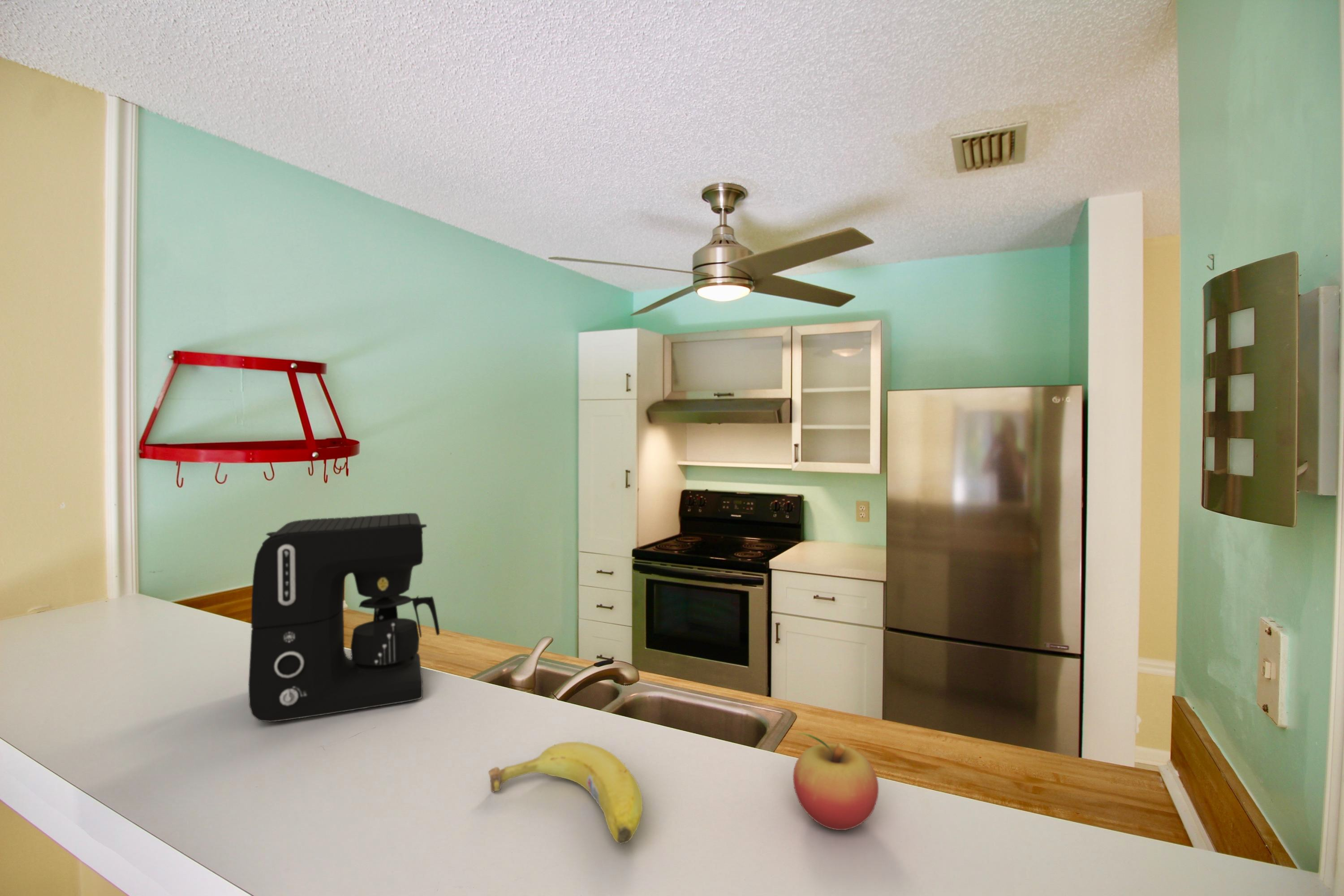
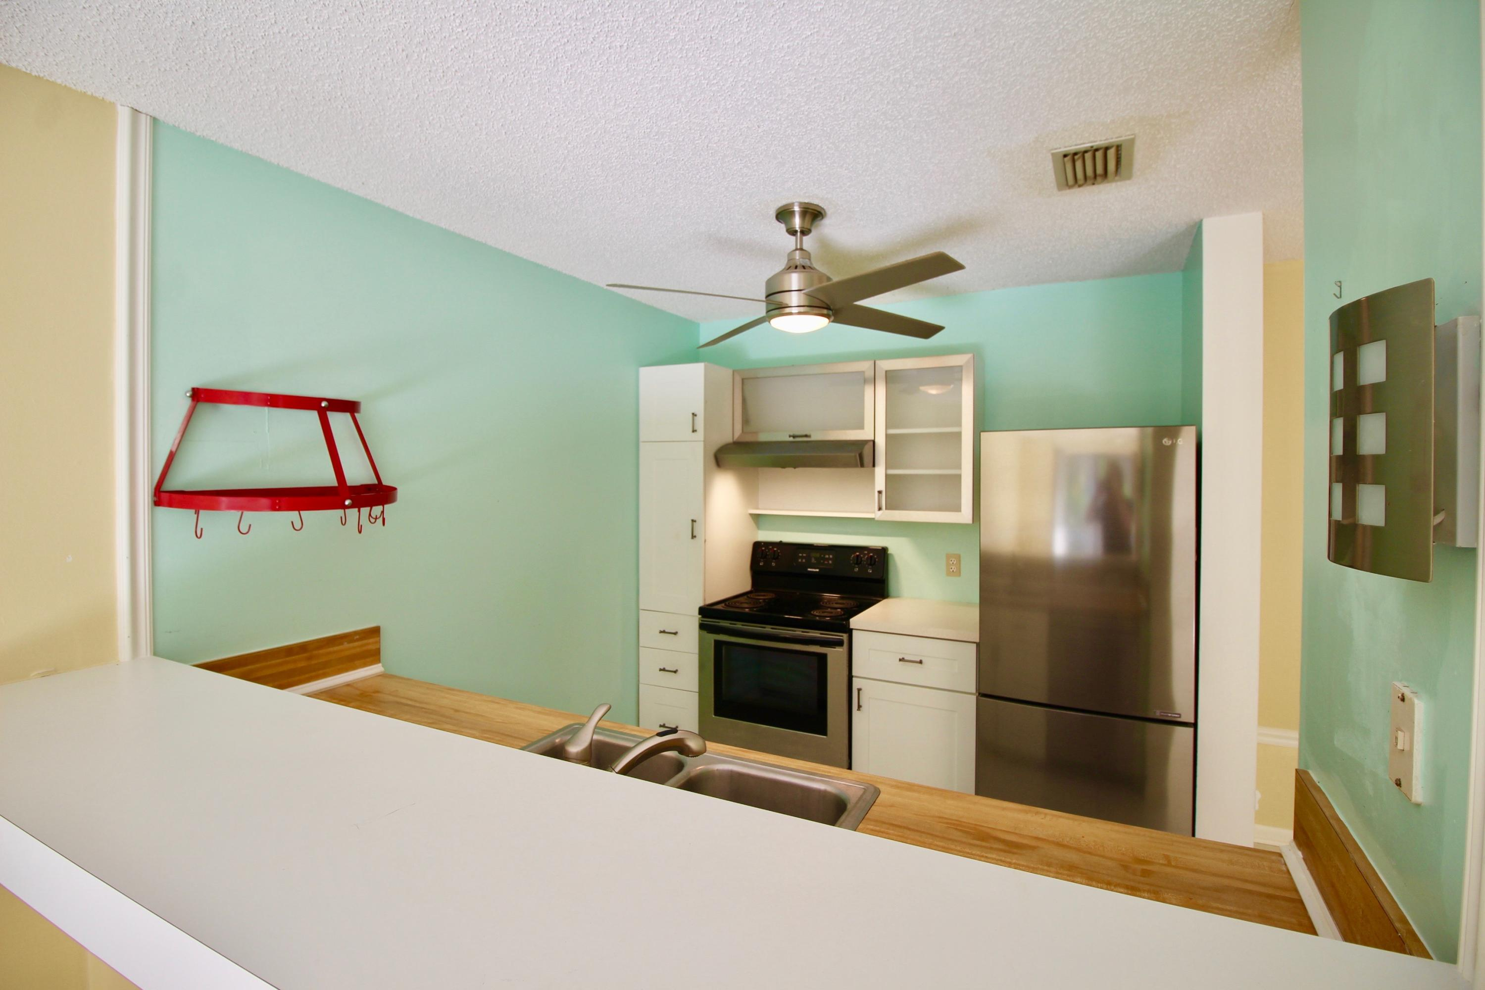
- fruit [488,741,643,844]
- fruit [793,732,879,831]
- coffee maker [248,513,440,723]
